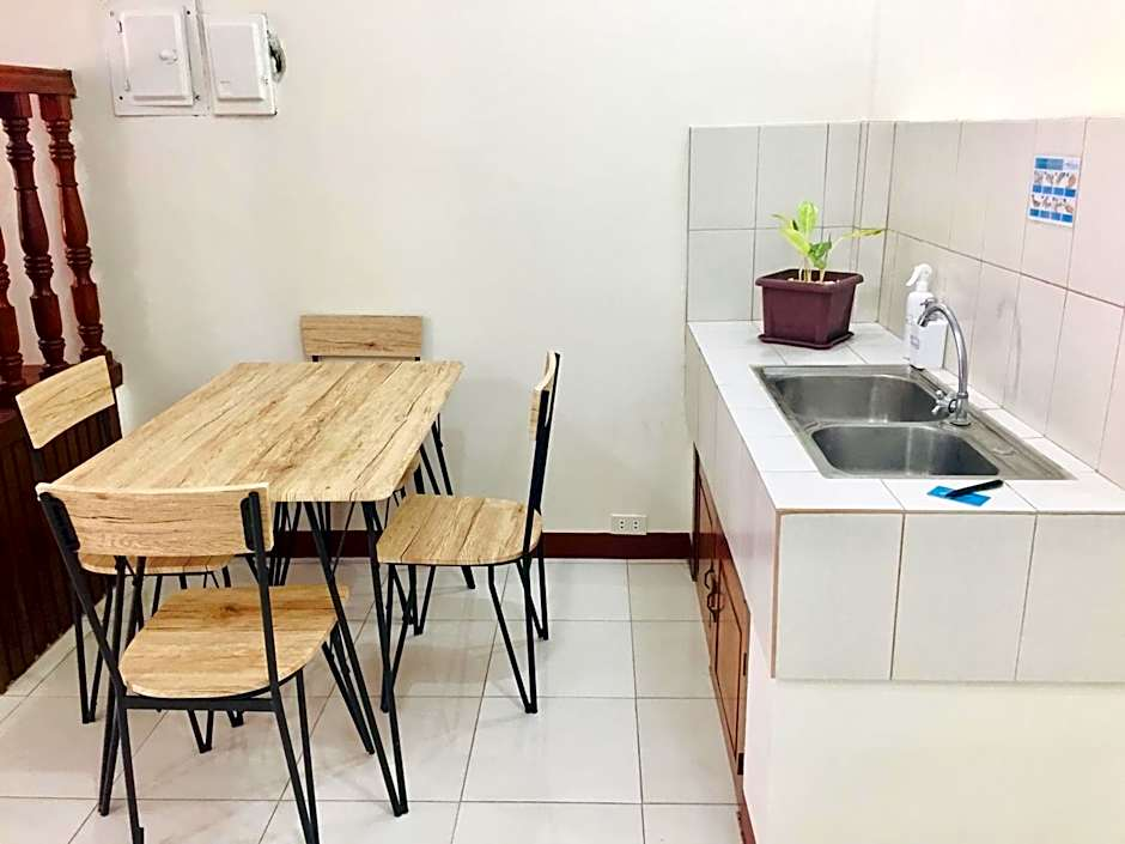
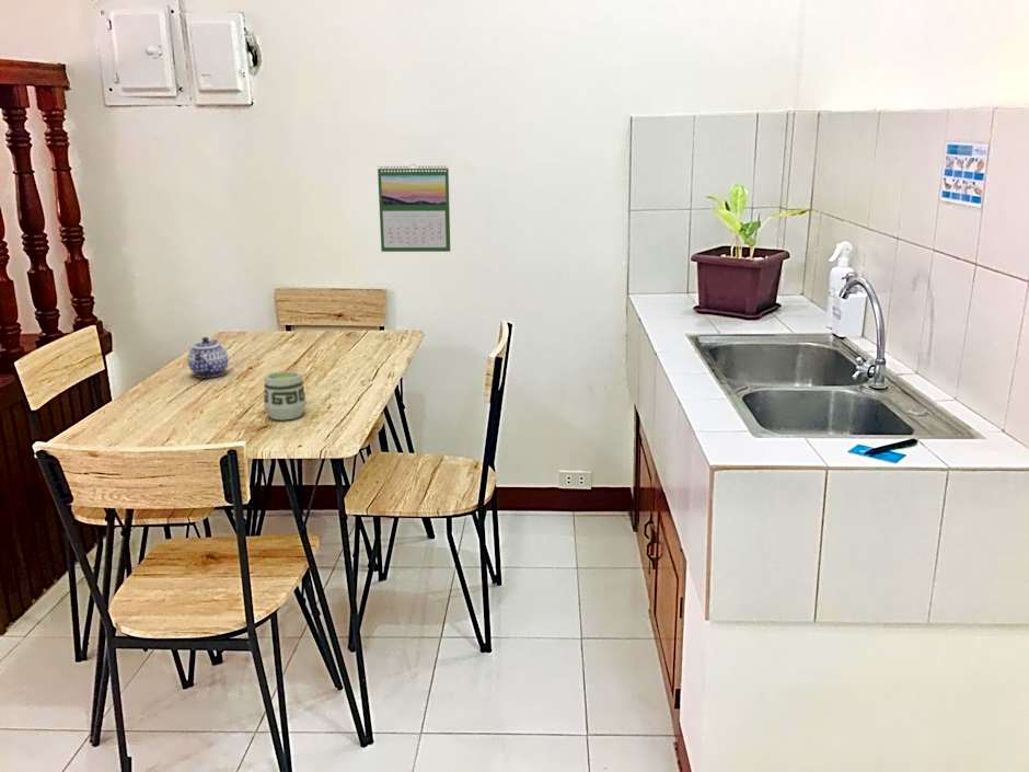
+ cup [263,370,308,422]
+ calendar [377,163,451,253]
+ teapot [186,336,229,378]
